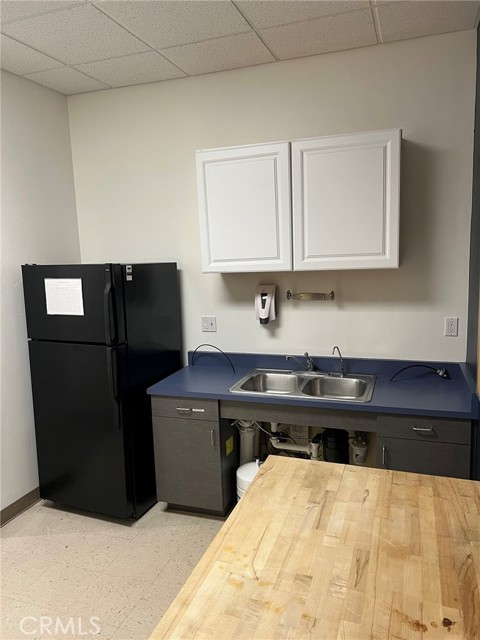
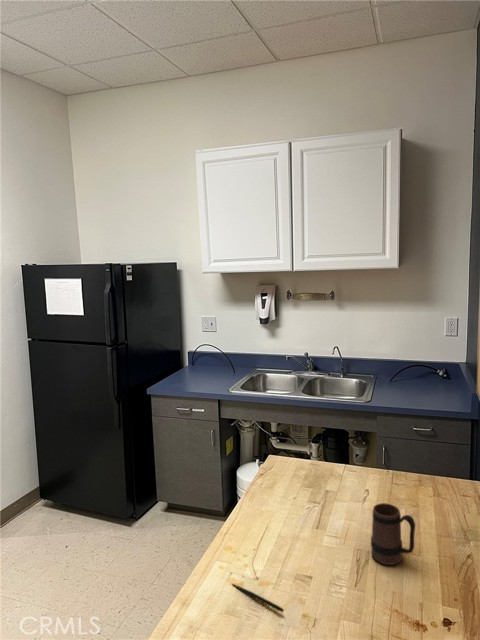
+ mug [370,502,416,566]
+ pen [231,583,285,613]
